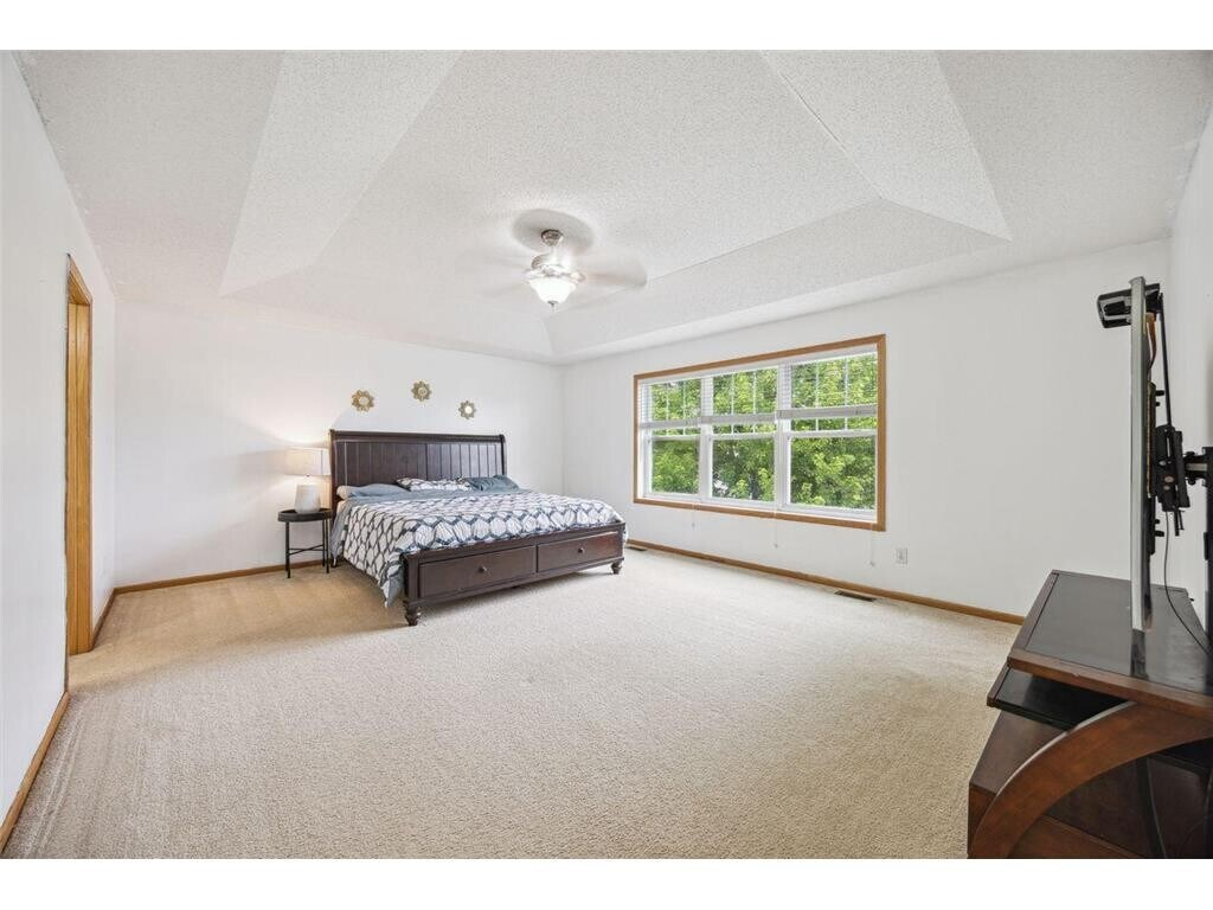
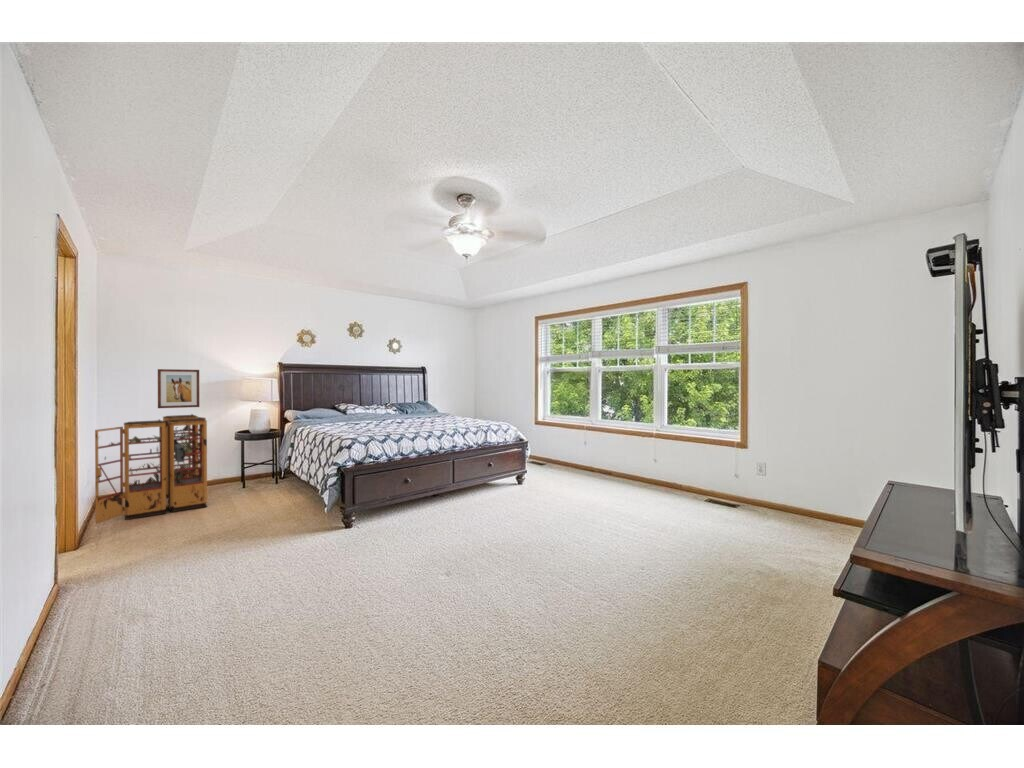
+ phone booth [94,413,209,525]
+ wall art [157,368,200,409]
